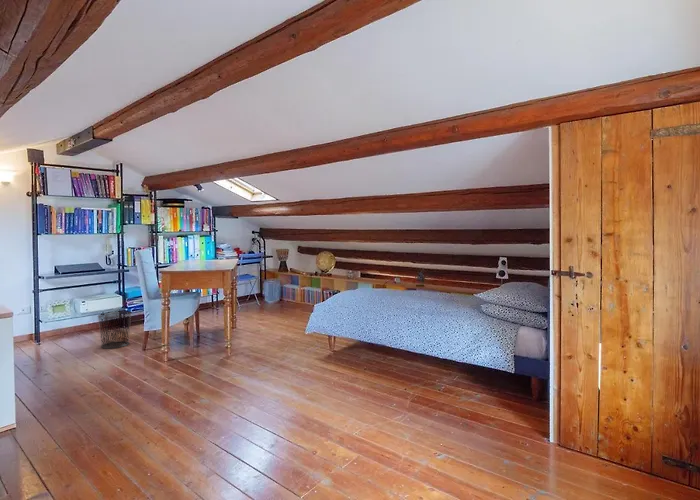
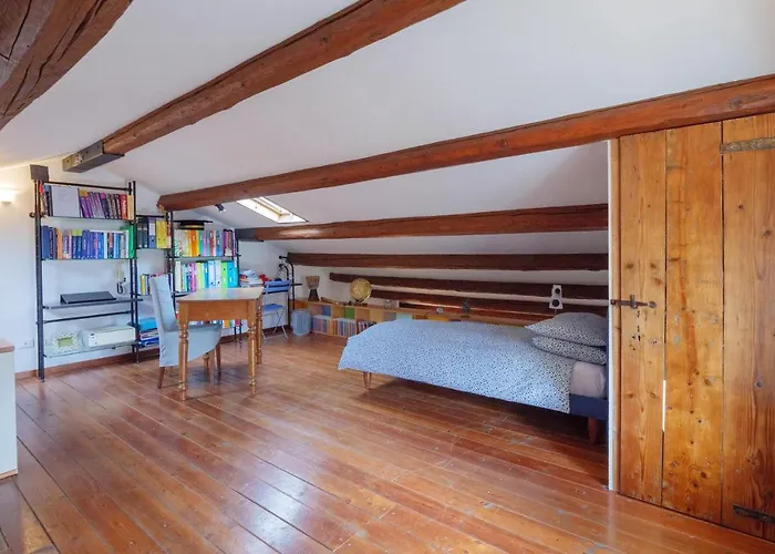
- waste bin [96,311,132,349]
